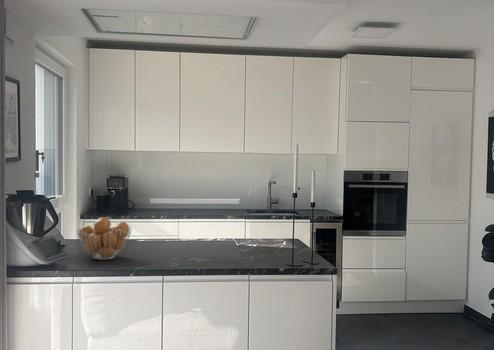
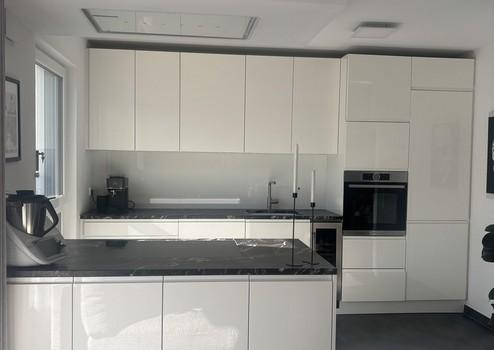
- fruit basket [76,216,132,260]
